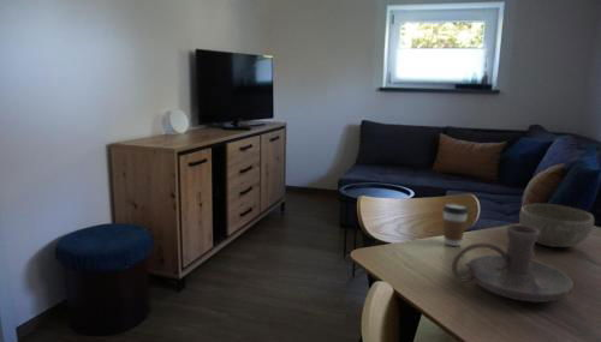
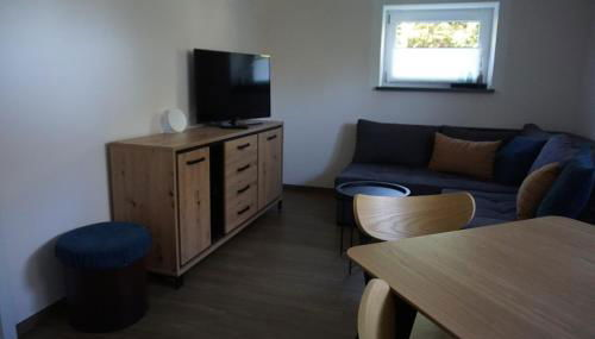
- bowl [518,203,595,248]
- coffee cup [441,203,469,247]
- candle holder [451,223,575,304]
